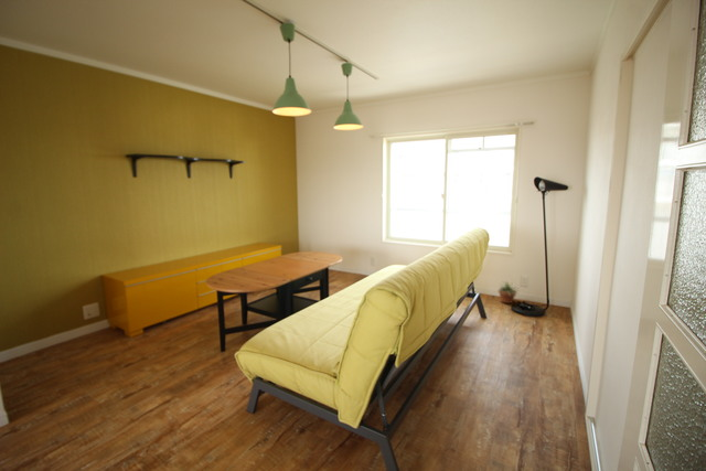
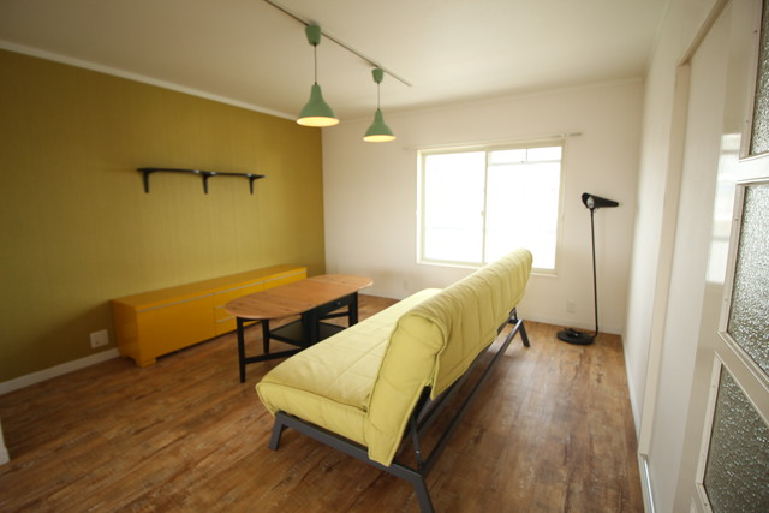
- potted plant [498,280,520,304]
